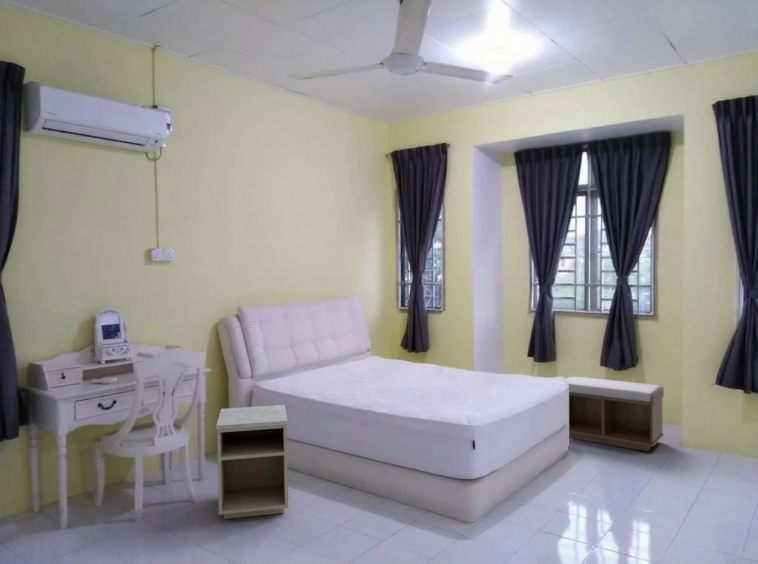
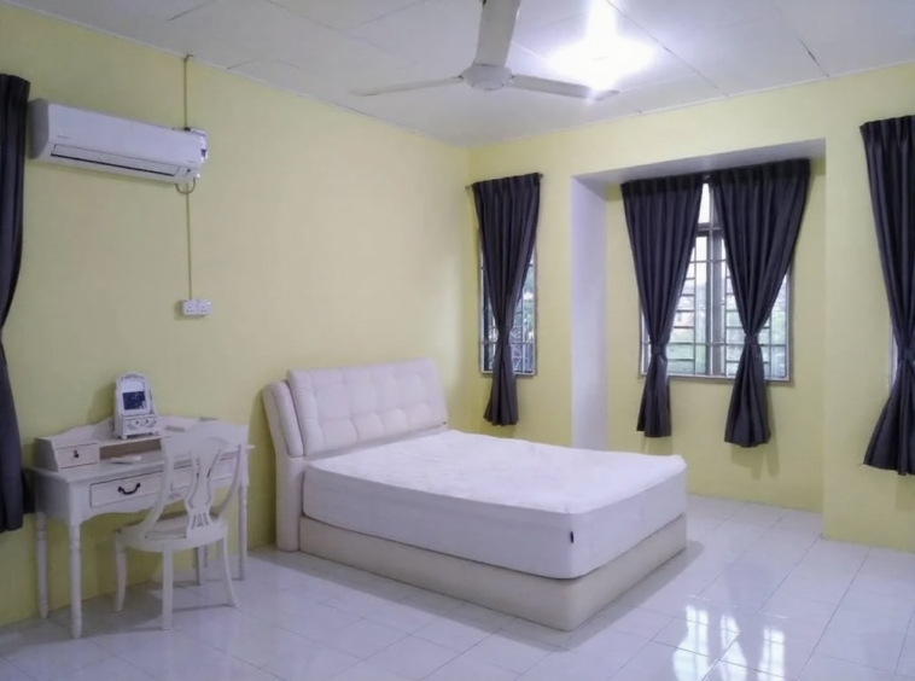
- nightstand [215,404,289,520]
- bench [564,376,665,452]
